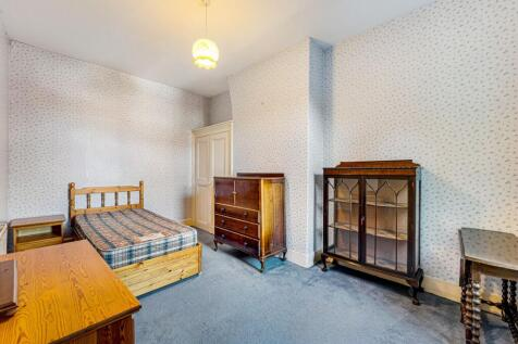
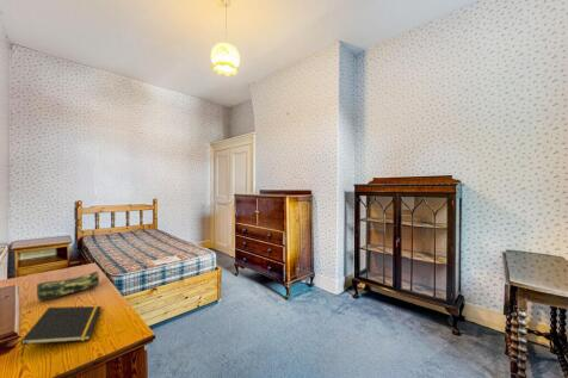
+ pencil case [36,269,100,302]
+ notepad [19,305,103,358]
